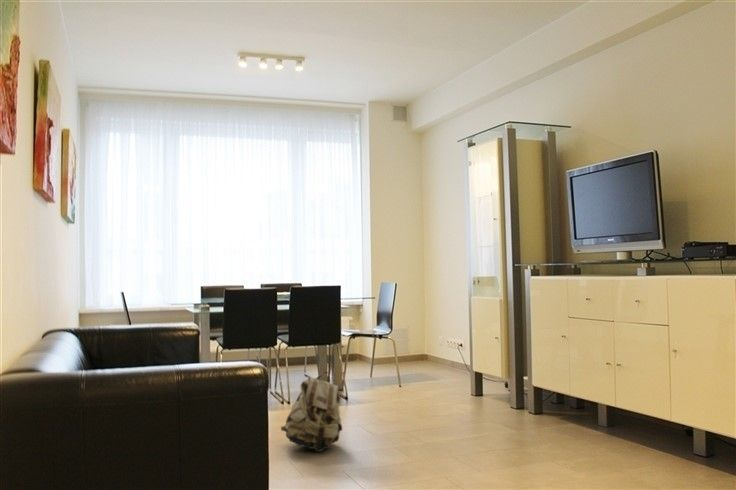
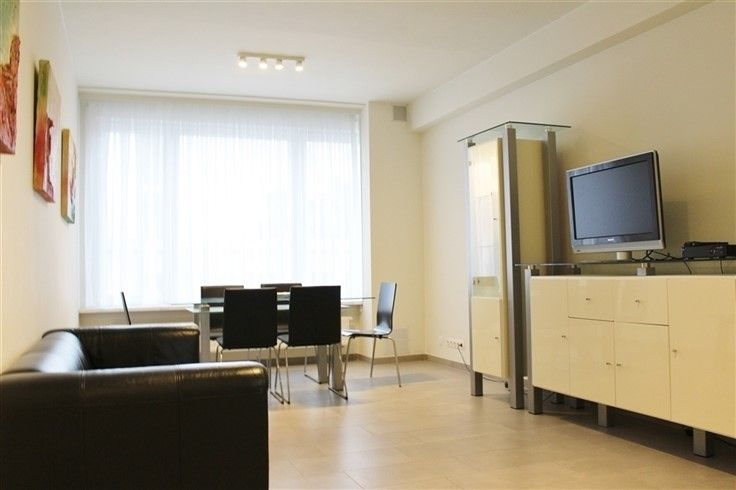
- backpack [280,371,343,453]
